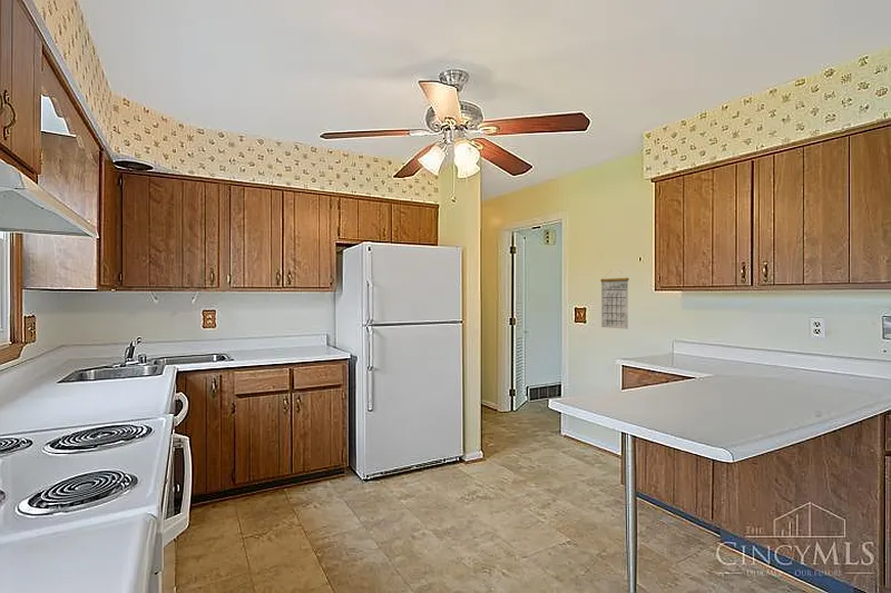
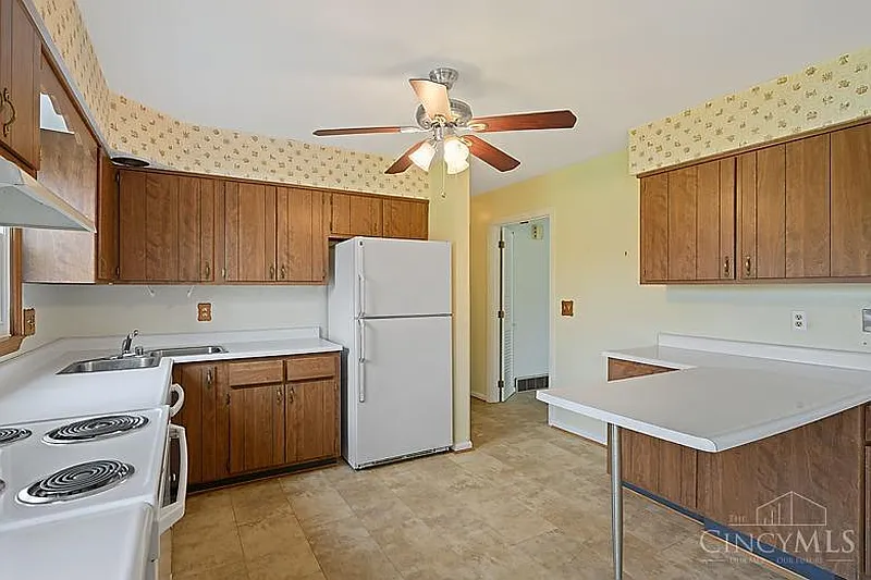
- calendar [599,269,630,330]
